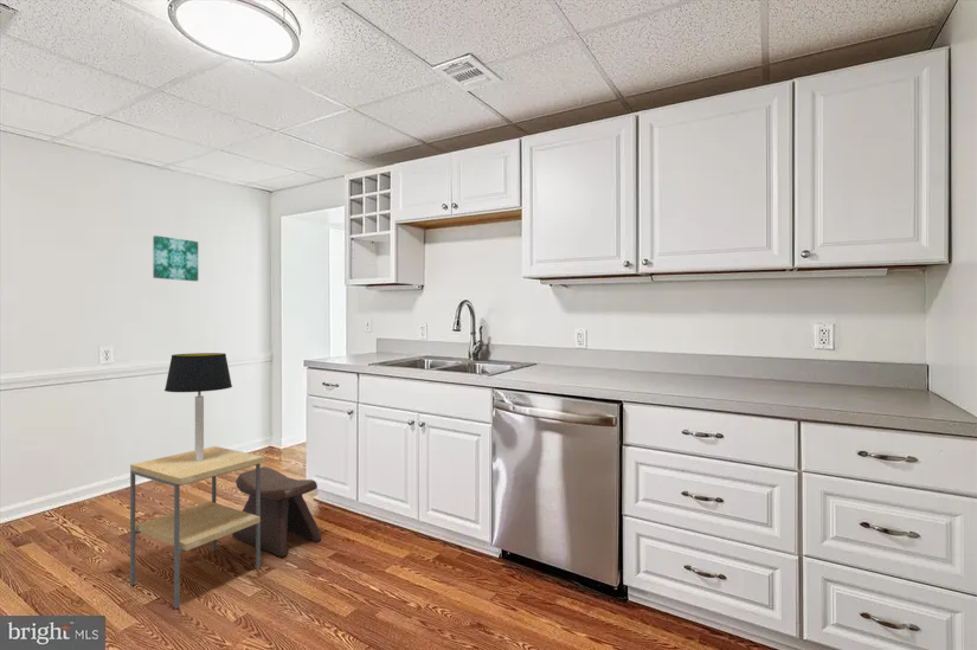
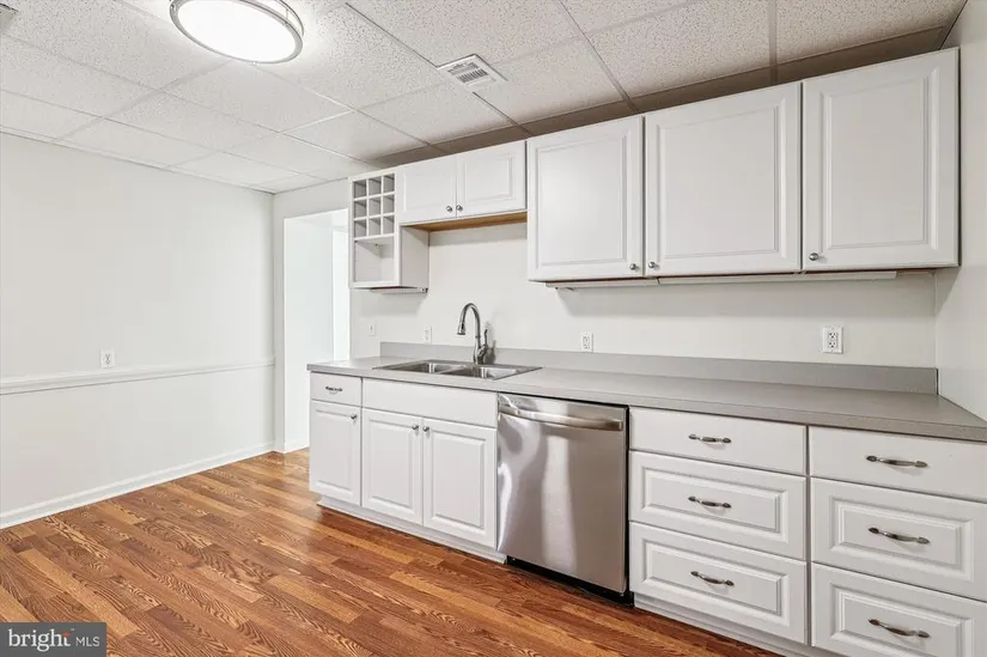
- stool [231,465,322,558]
- table lamp [163,352,233,461]
- side table [129,445,266,610]
- wall art [152,234,199,282]
